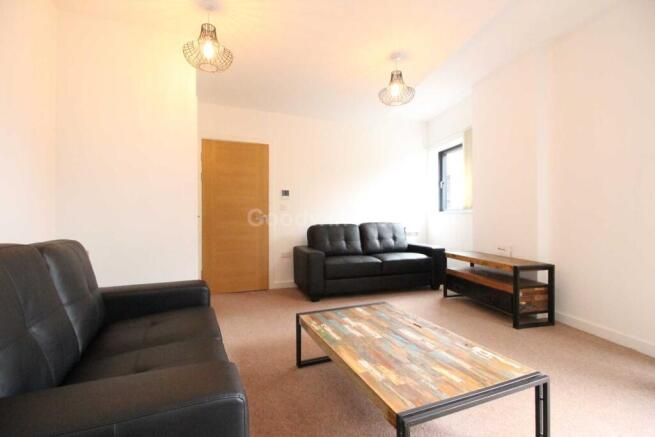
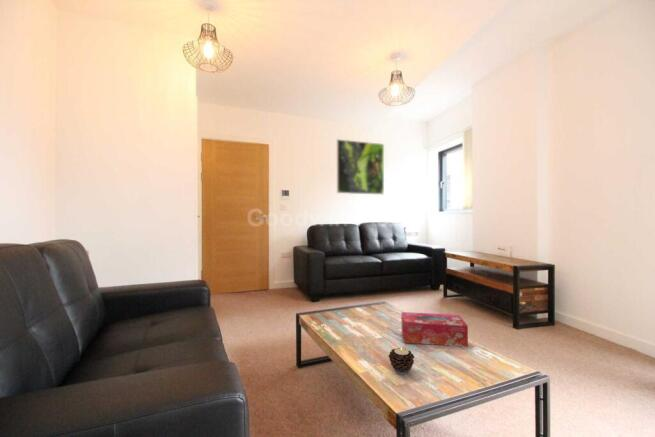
+ candle [388,347,415,375]
+ tissue box [401,311,469,348]
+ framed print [336,138,385,195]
